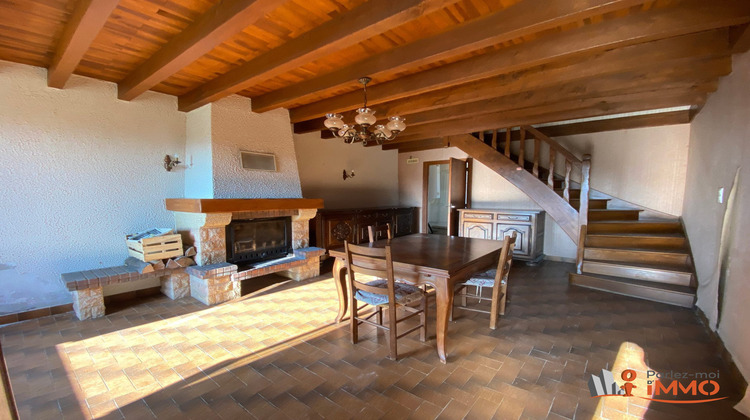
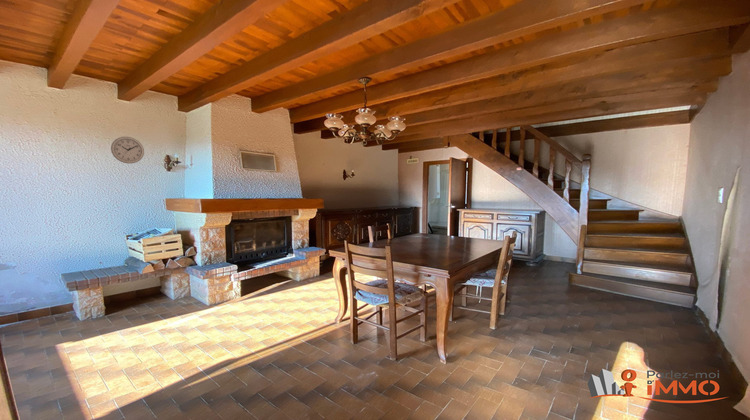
+ wall clock [110,136,145,165]
